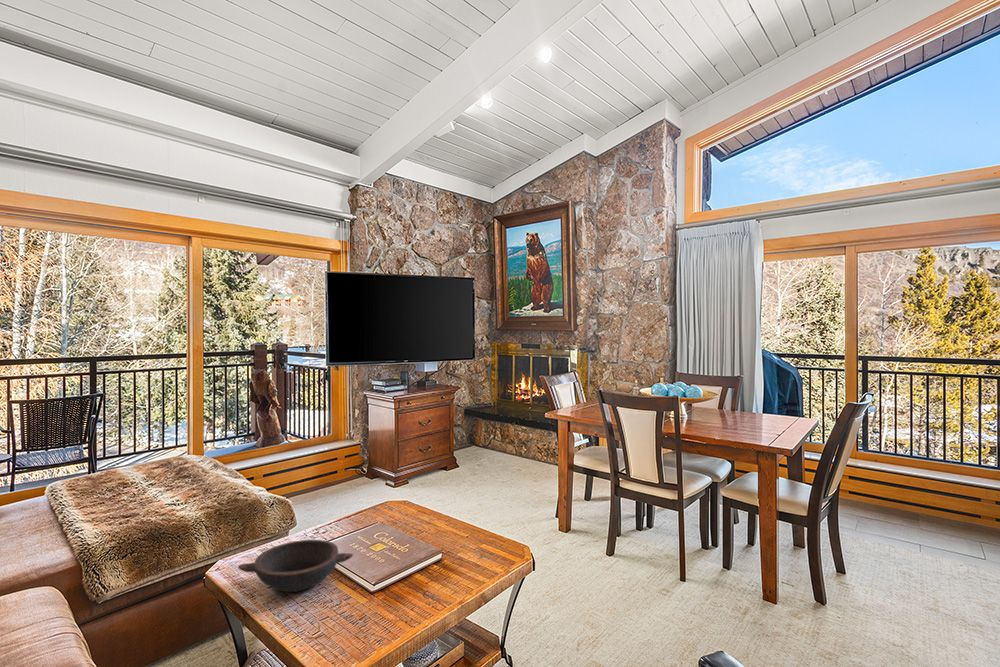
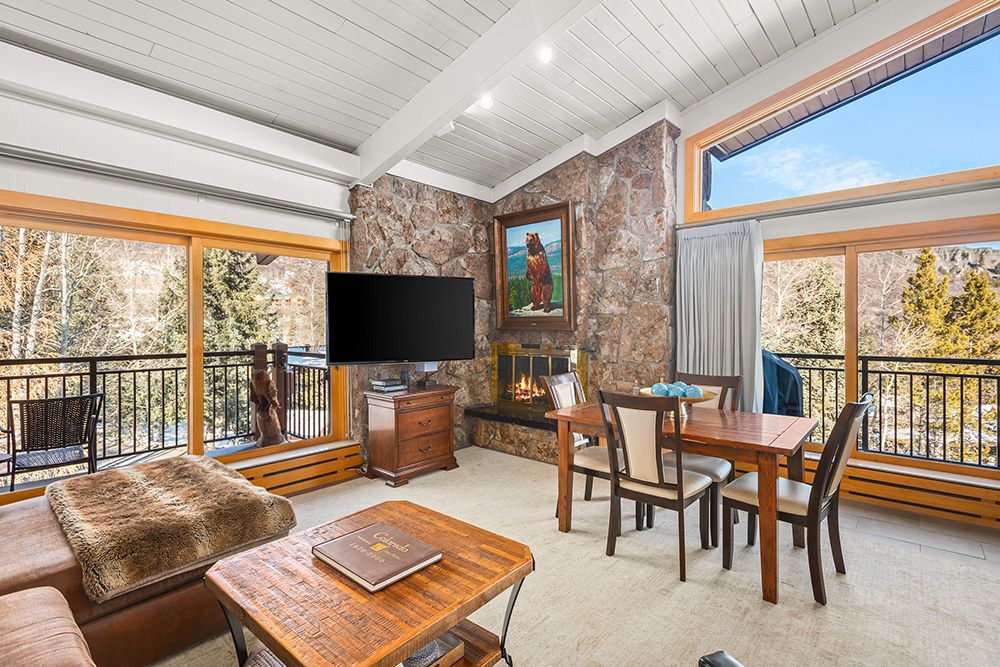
- bowl [237,539,354,593]
